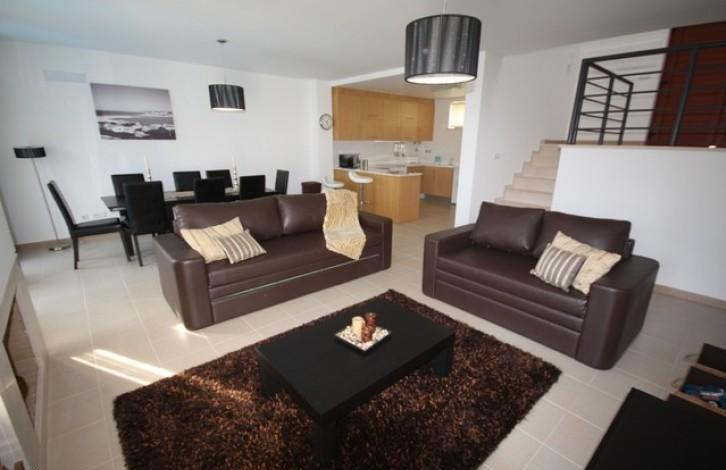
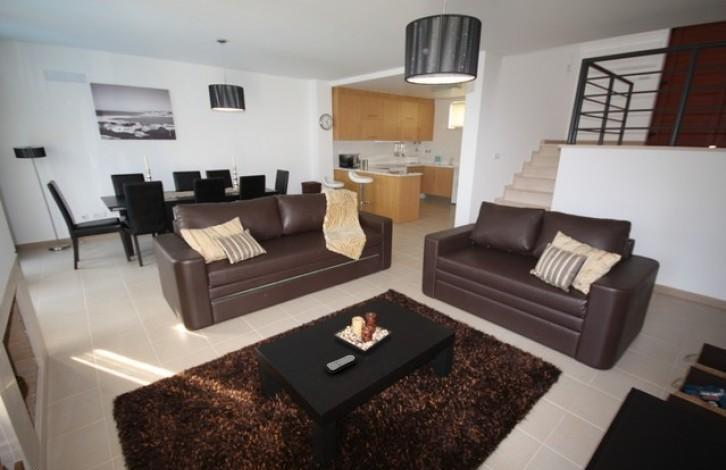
+ remote control [324,354,358,375]
